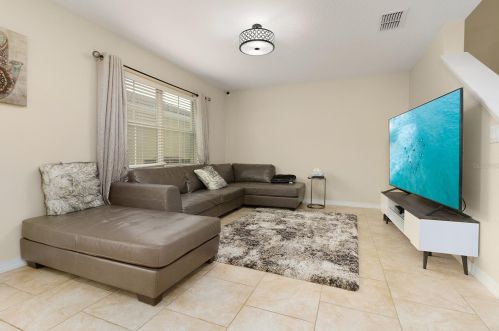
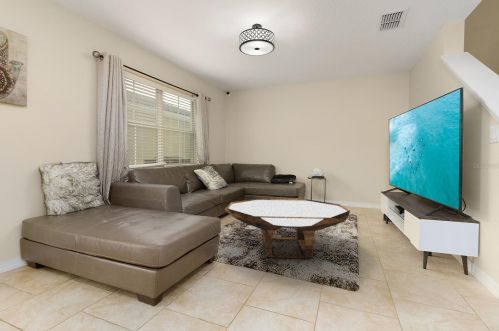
+ coffee table [224,197,351,259]
